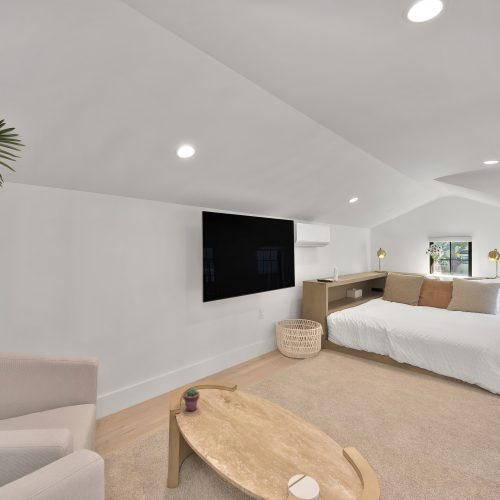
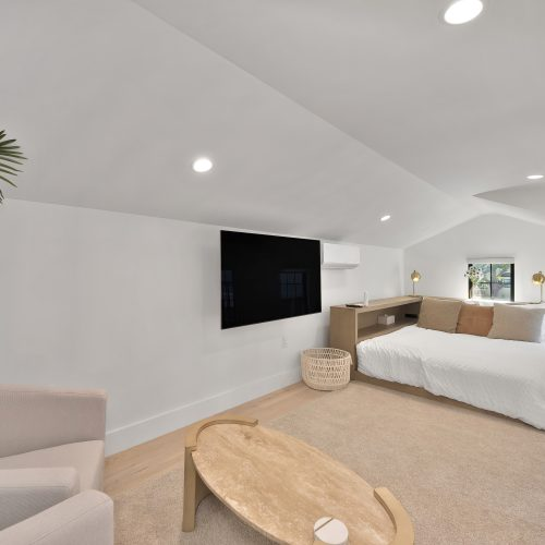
- potted succulent [182,386,201,412]
